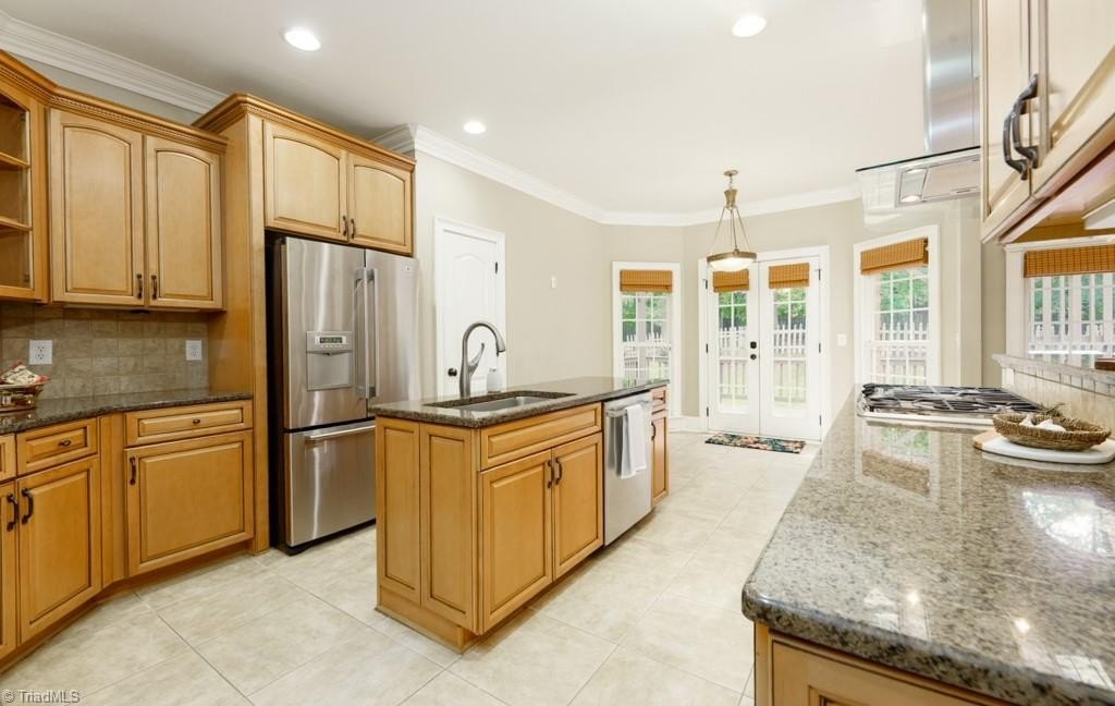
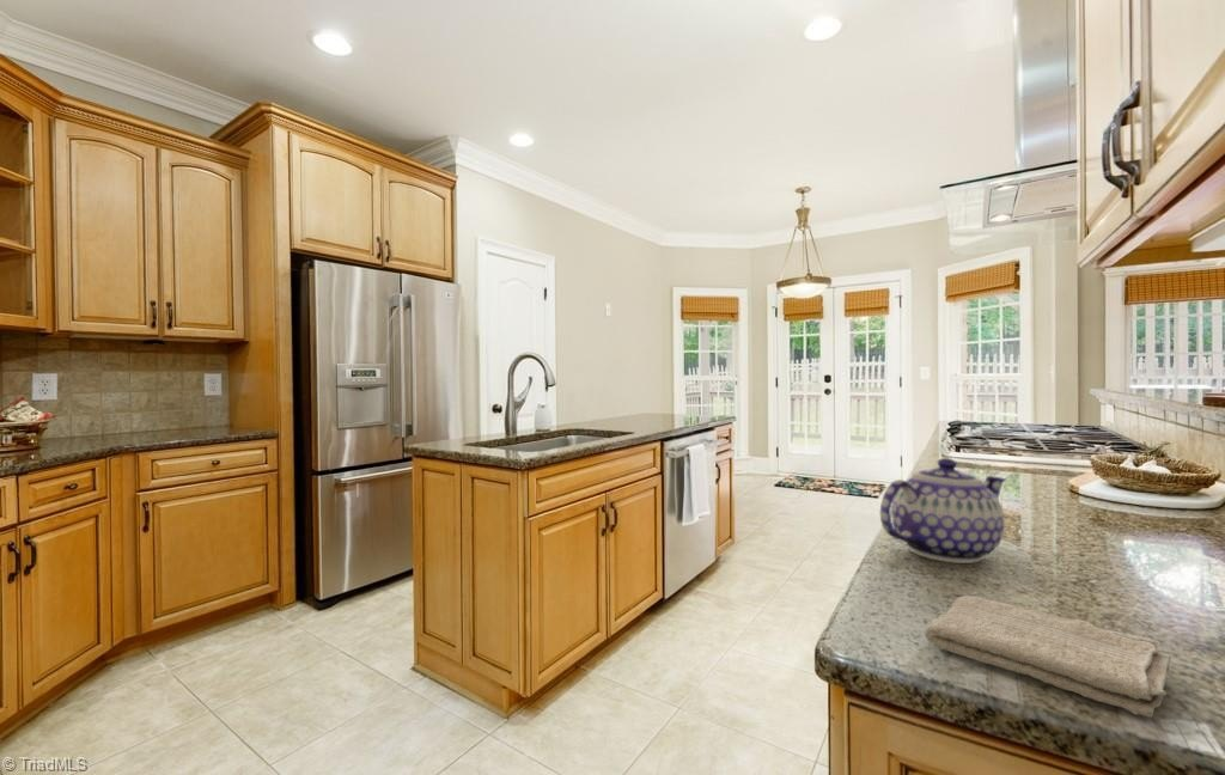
+ teapot [879,457,1007,565]
+ washcloth [924,594,1171,719]
